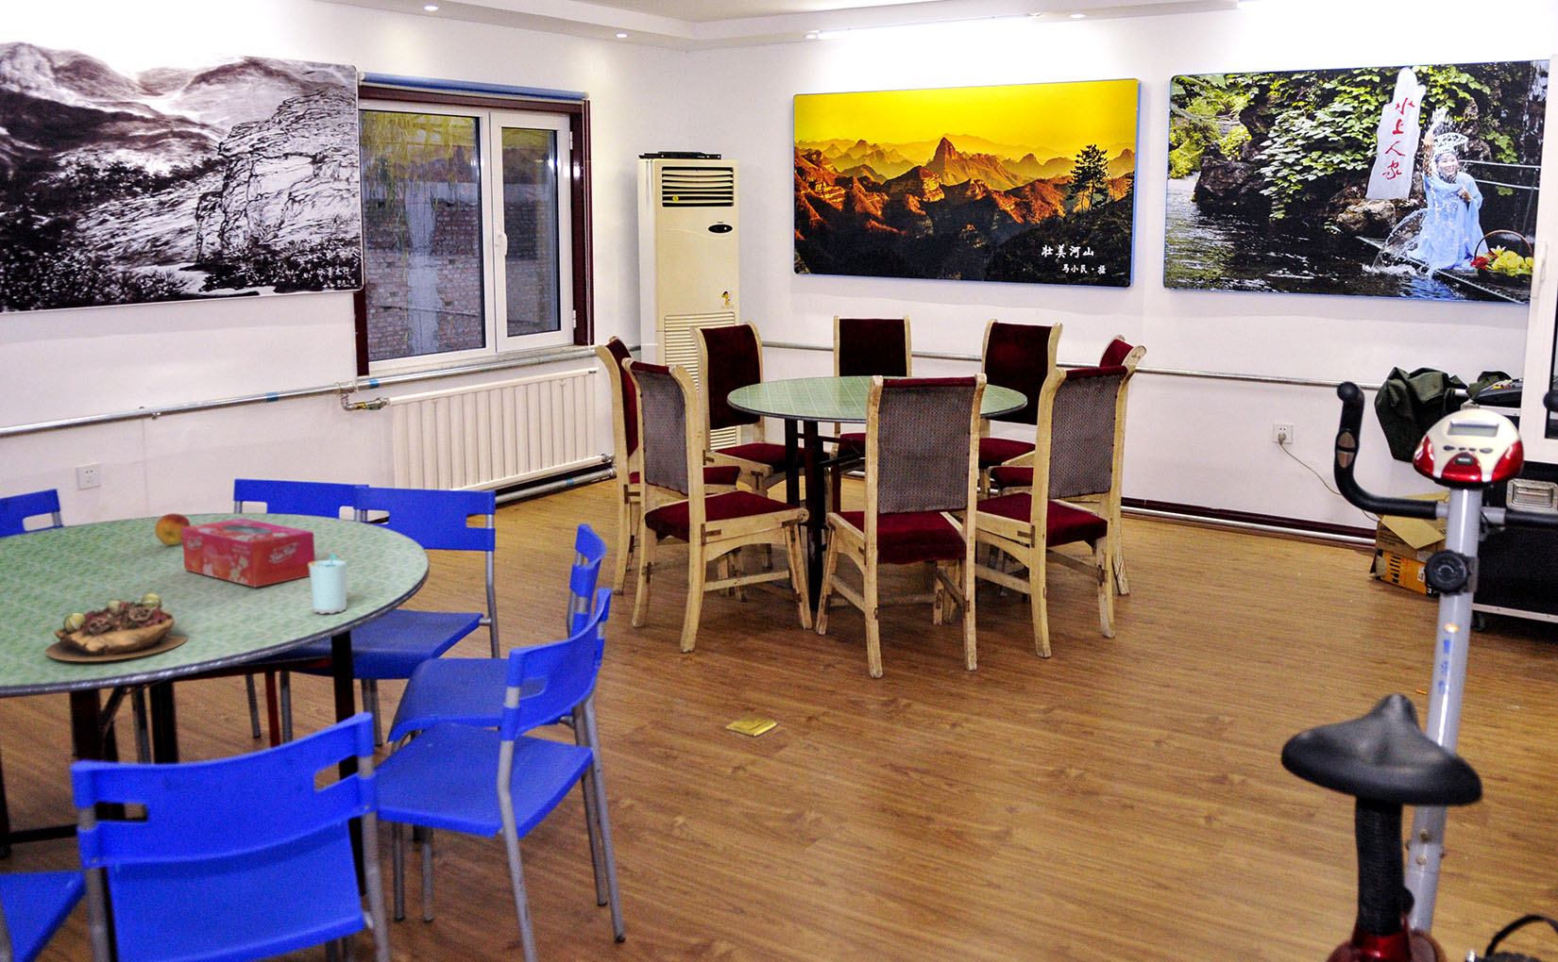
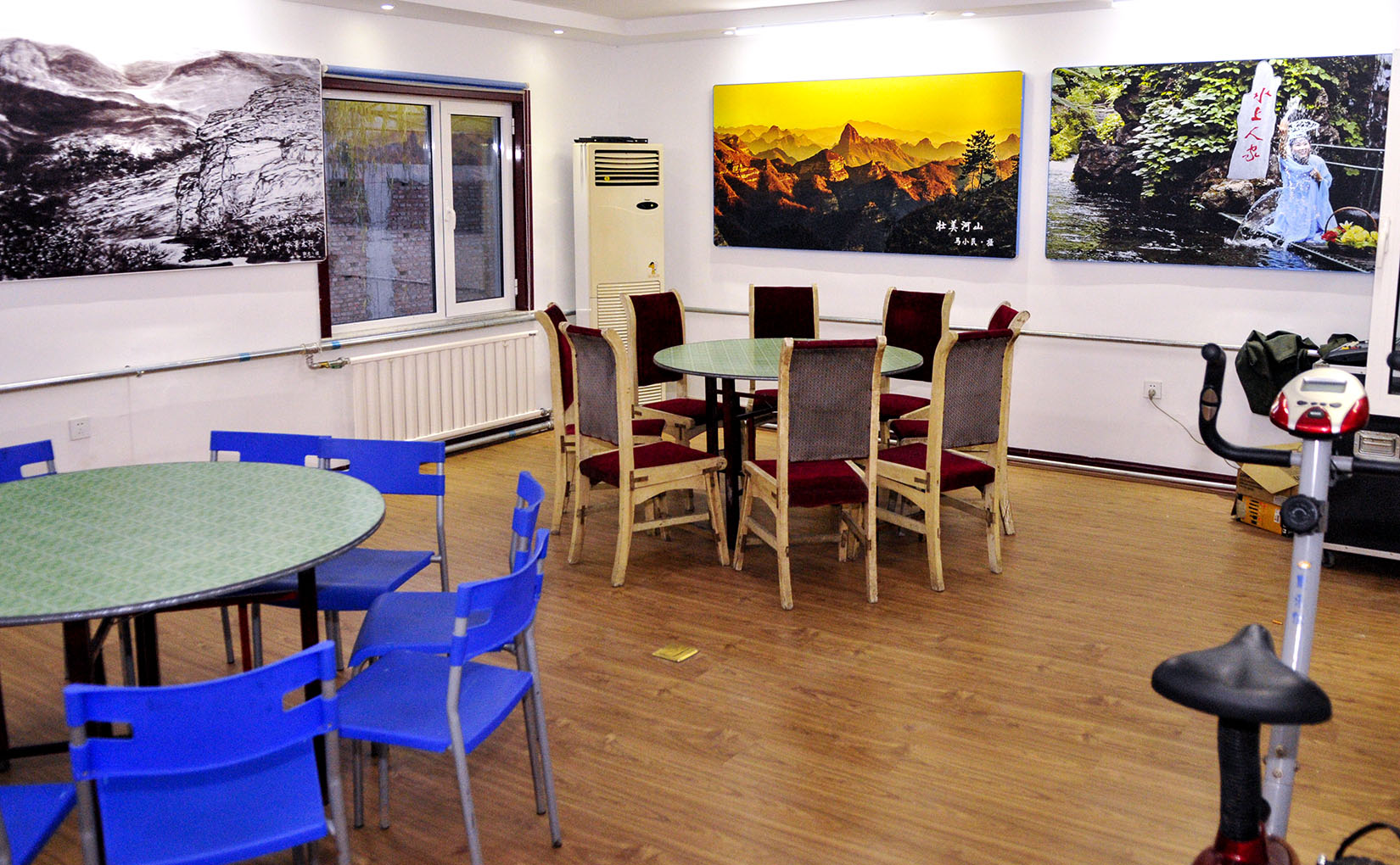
- succulent plant [43,593,190,662]
- fruit [154,512,191,546]
- tissue box [183,517,316,587]
- cup [308,555,347,615]
